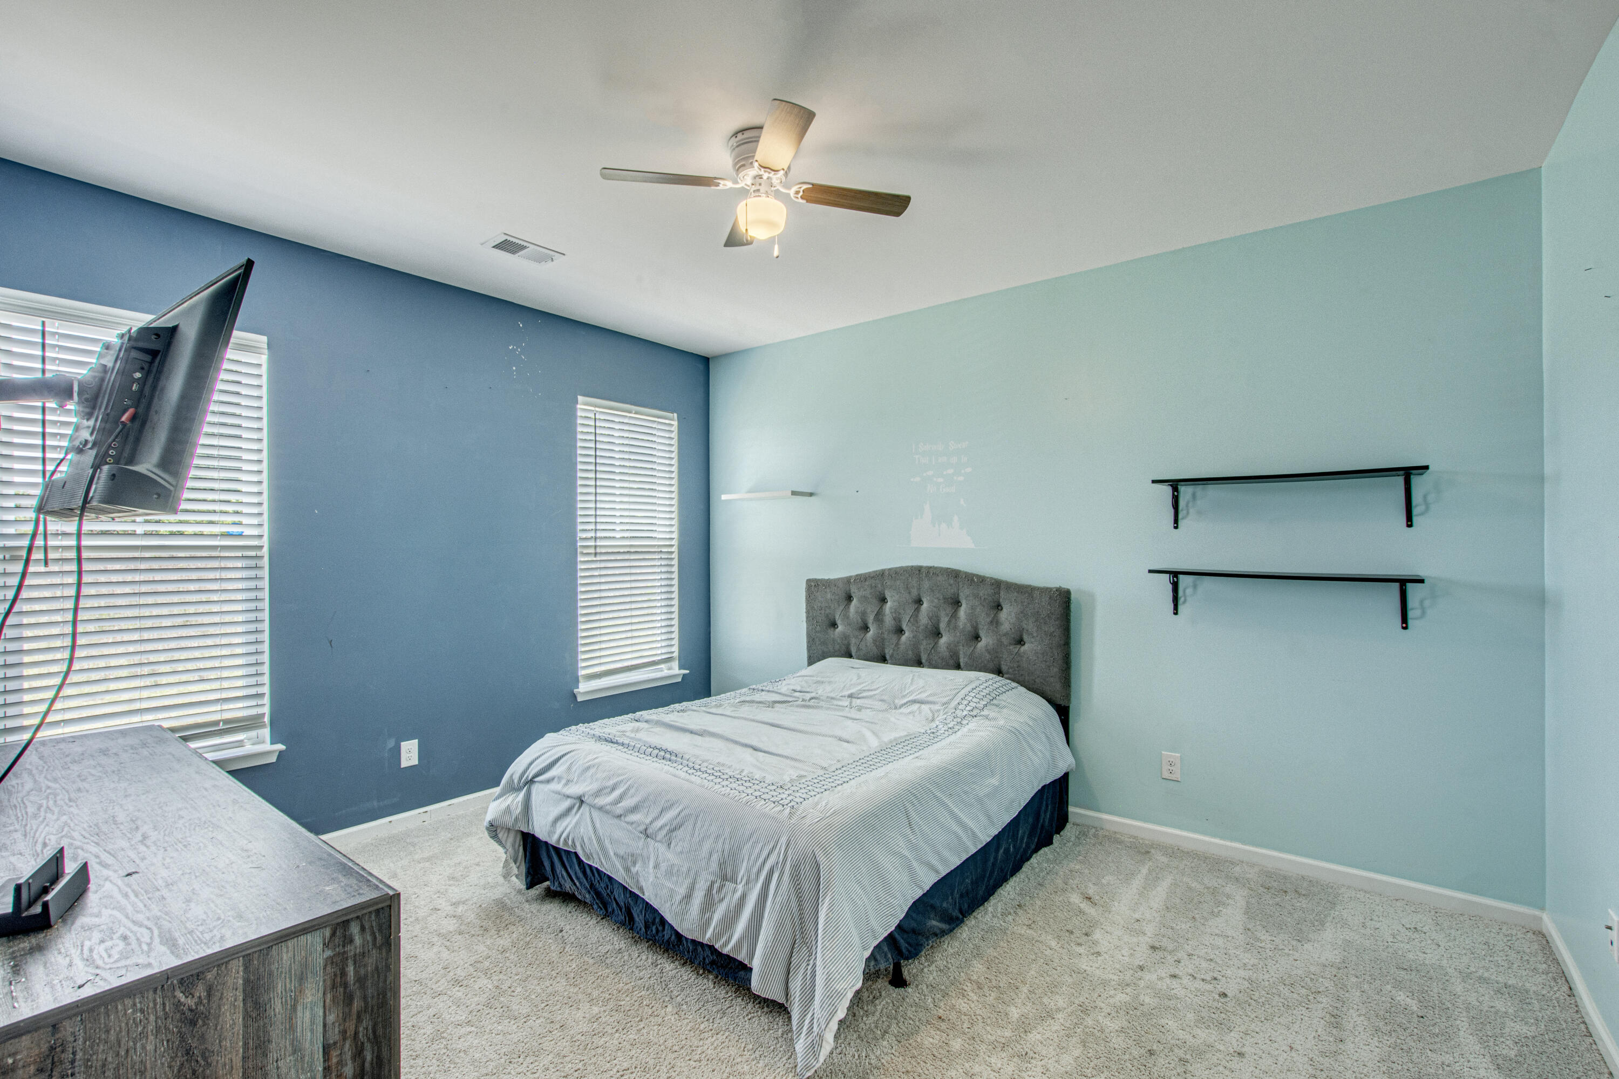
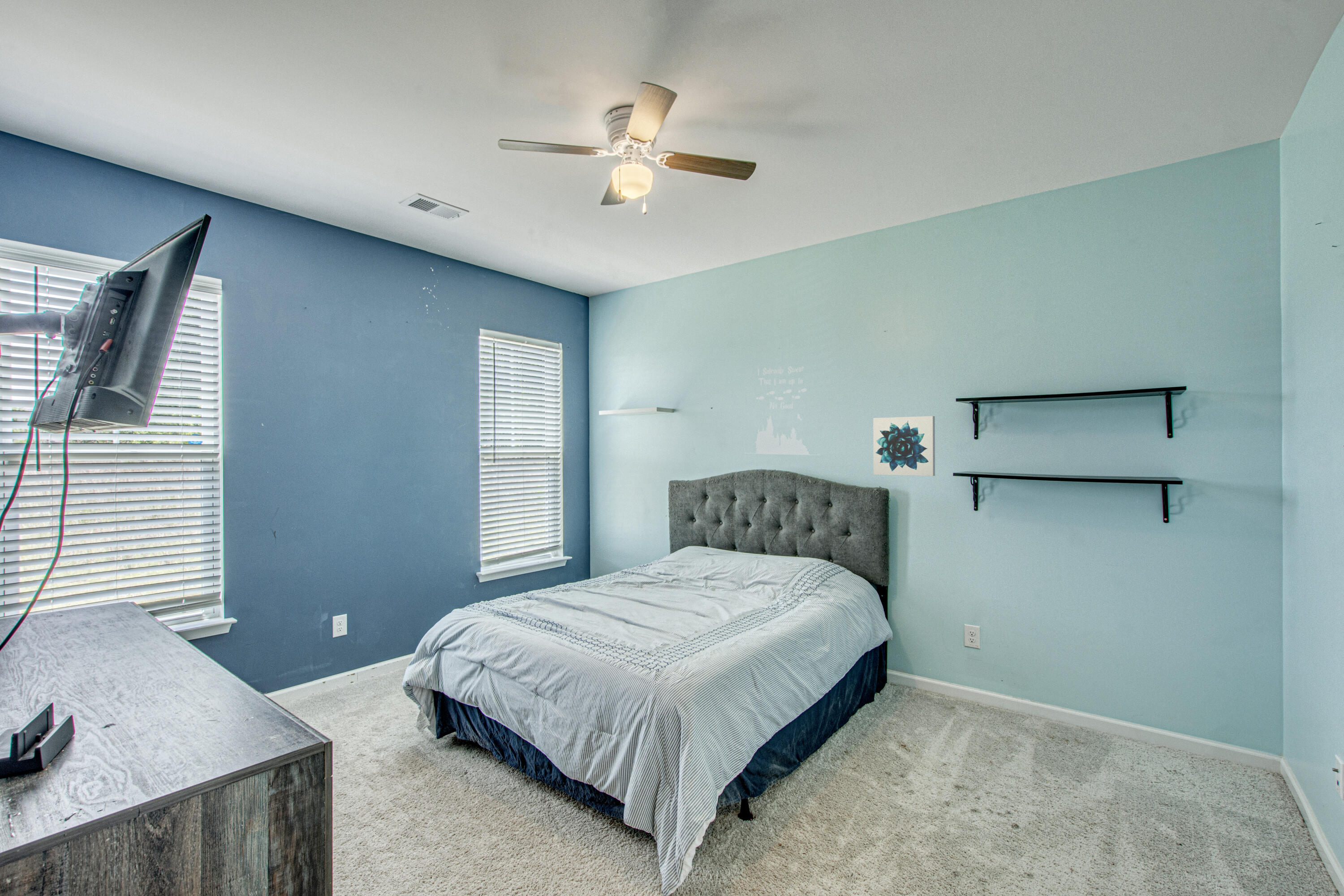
+ wall art [873,416,935,477]
